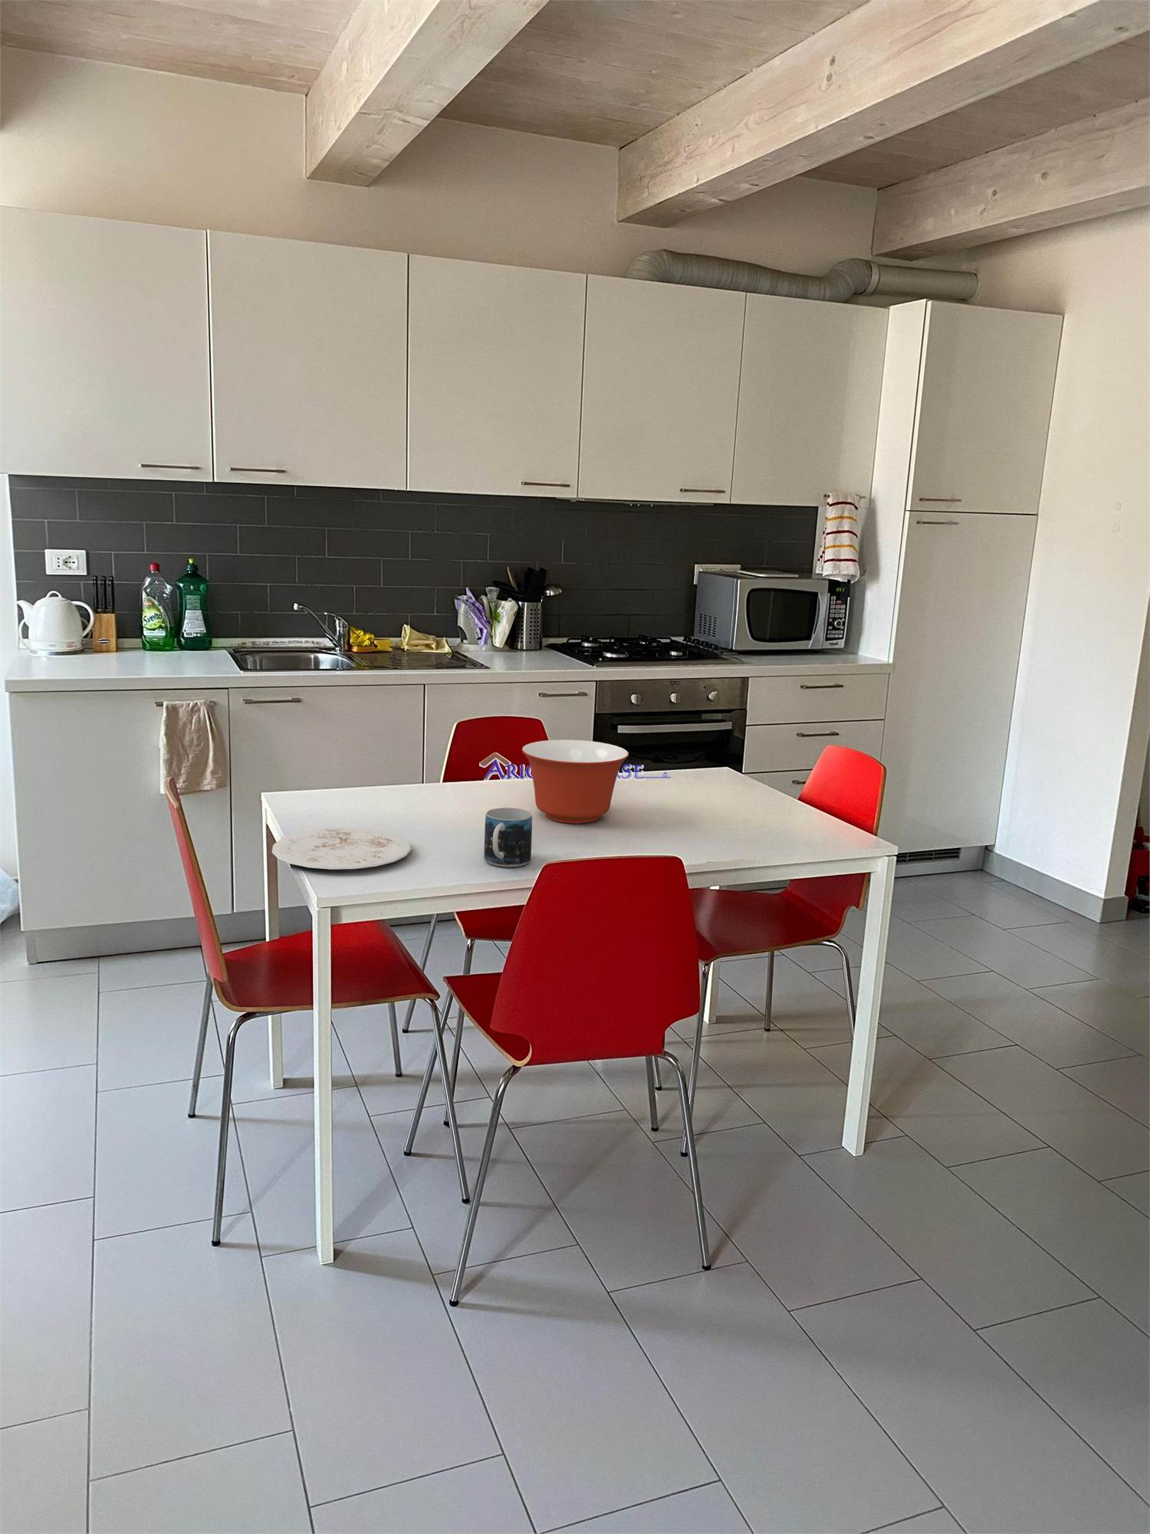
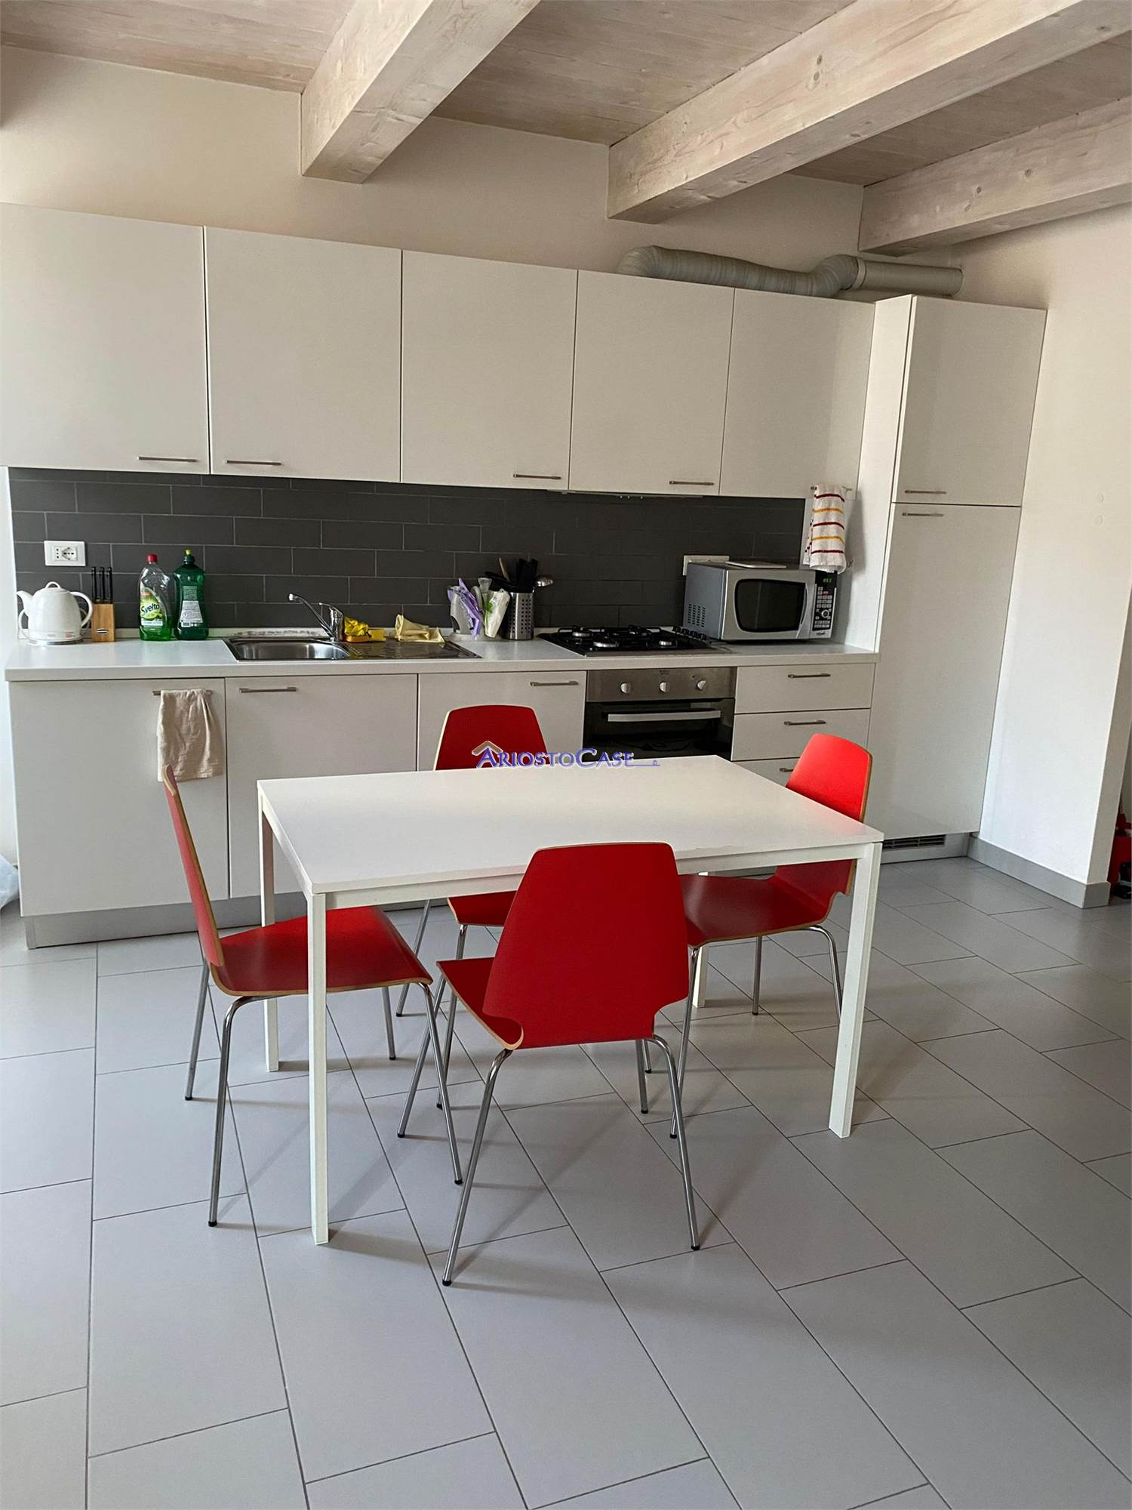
- plate [272,827,412,870]
- mug [483,807,533,868]
- mixing bowl [522,739,629,825]
